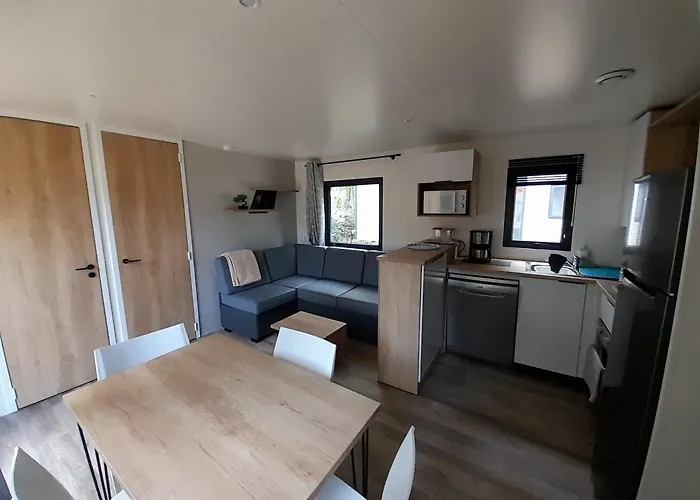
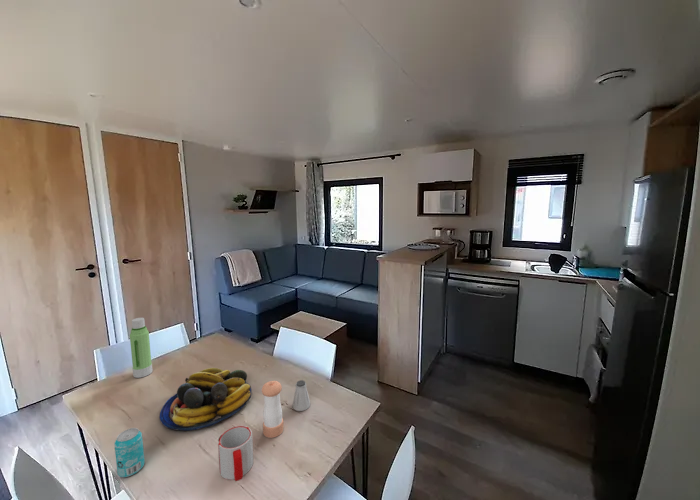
+ saltshaker [292,379,311,412]
+ mug [217,425,254,482]
+ pepper shaker [261,380,284,439]
+ beverage can [113,427,146,478]
+ water bottle [129,317,153,379]
+ fruit bowl [159,367,252,432]
